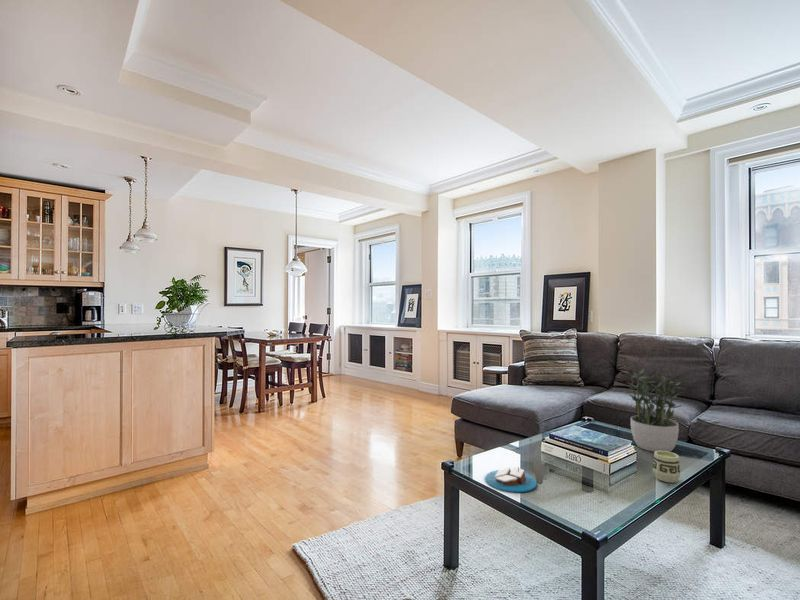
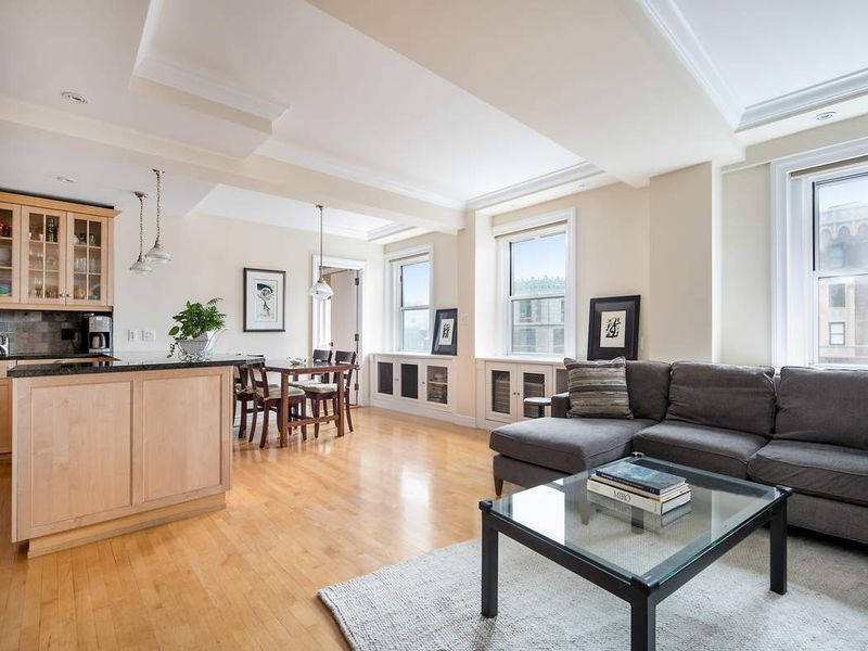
- potted plant [618,365,690,453]
- candle [484,464,537,493]
- cup [652,451,682,484]
